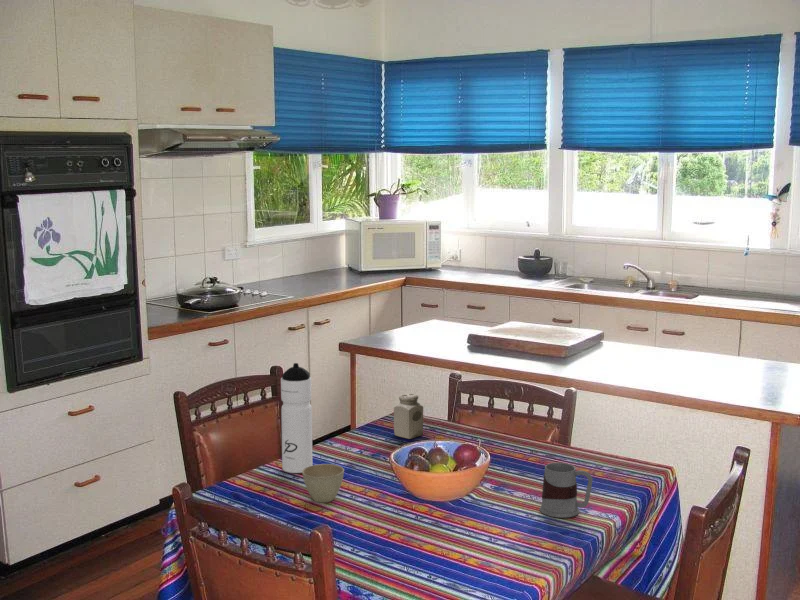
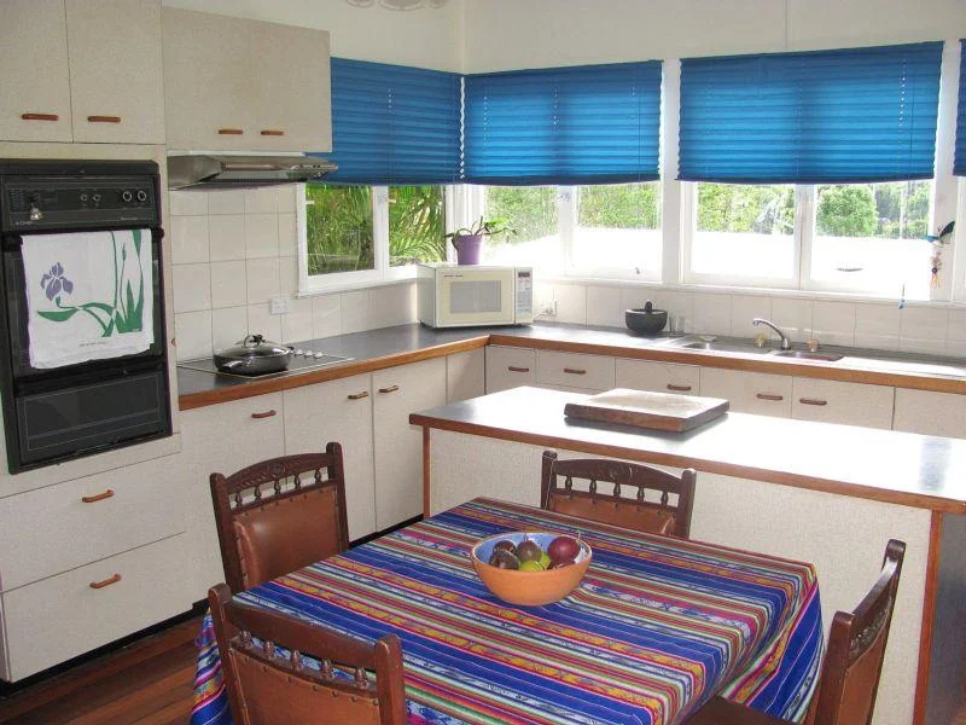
- mug [539,462,593,519]
- salt shaker [393,392,424,440]
- water bottle [280,362,313,474]
- flower pot [301,463,345,503]
